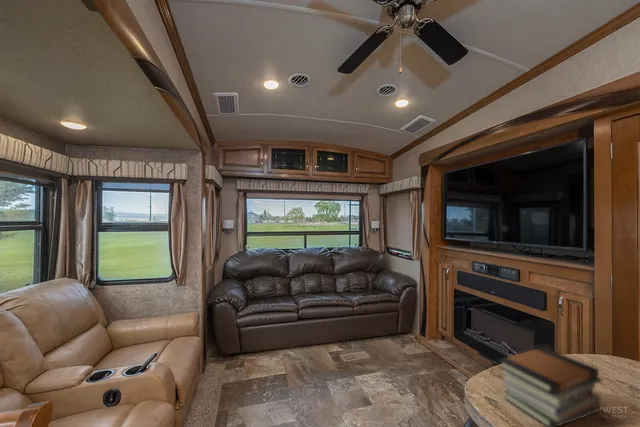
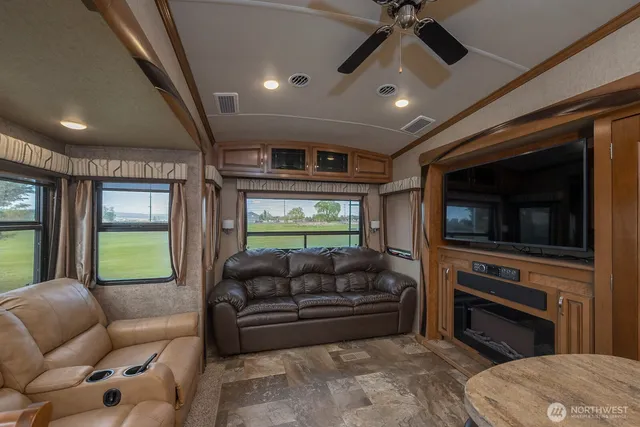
- book stack [497,346,603,427]
